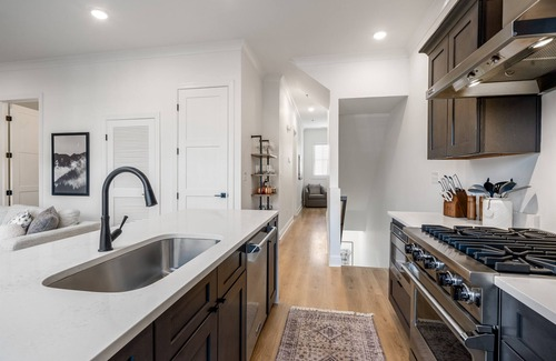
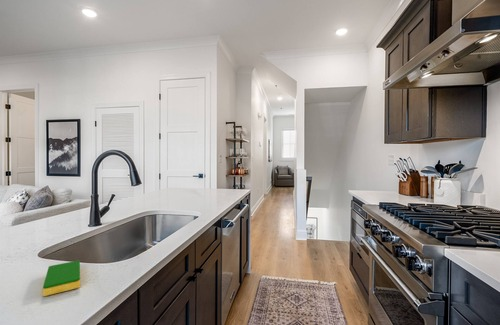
+ dish sponge [42,260,81,297]
